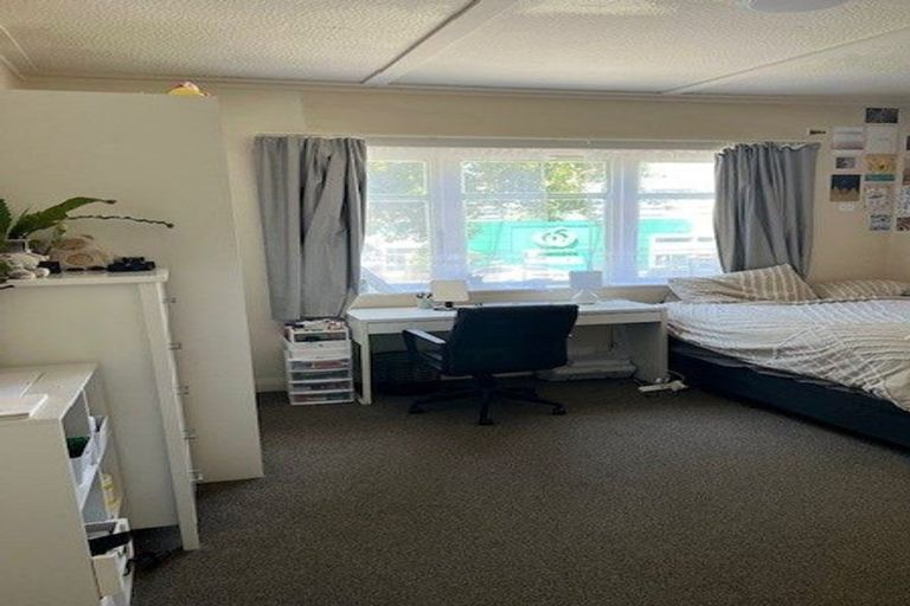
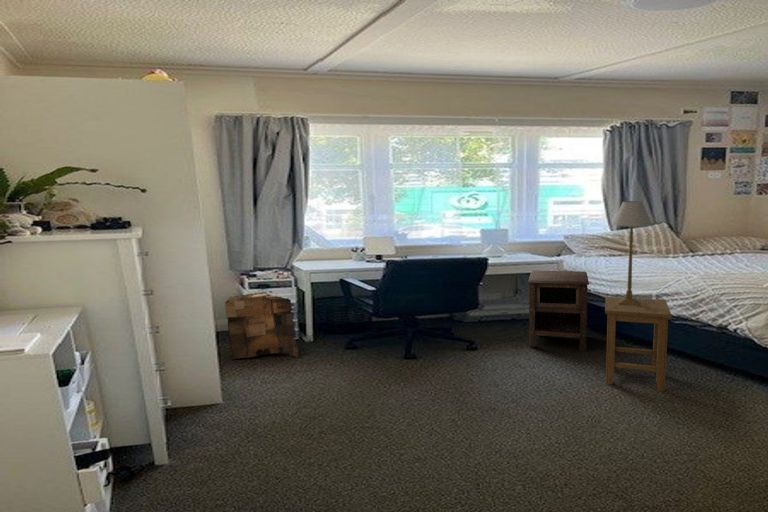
+ table lamp [611,200,653,306]
+ stool [604,296,673,393]
+ cardboard box [224,291,300,360]
+ nightstand [527,269,590,352]
